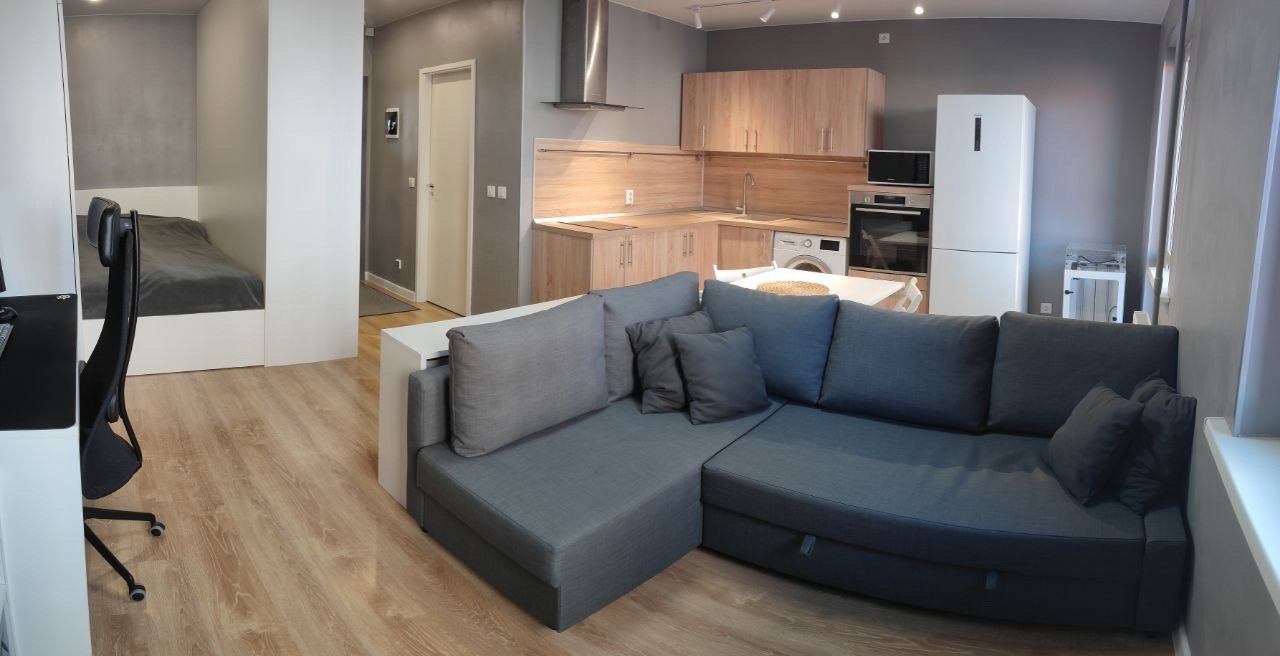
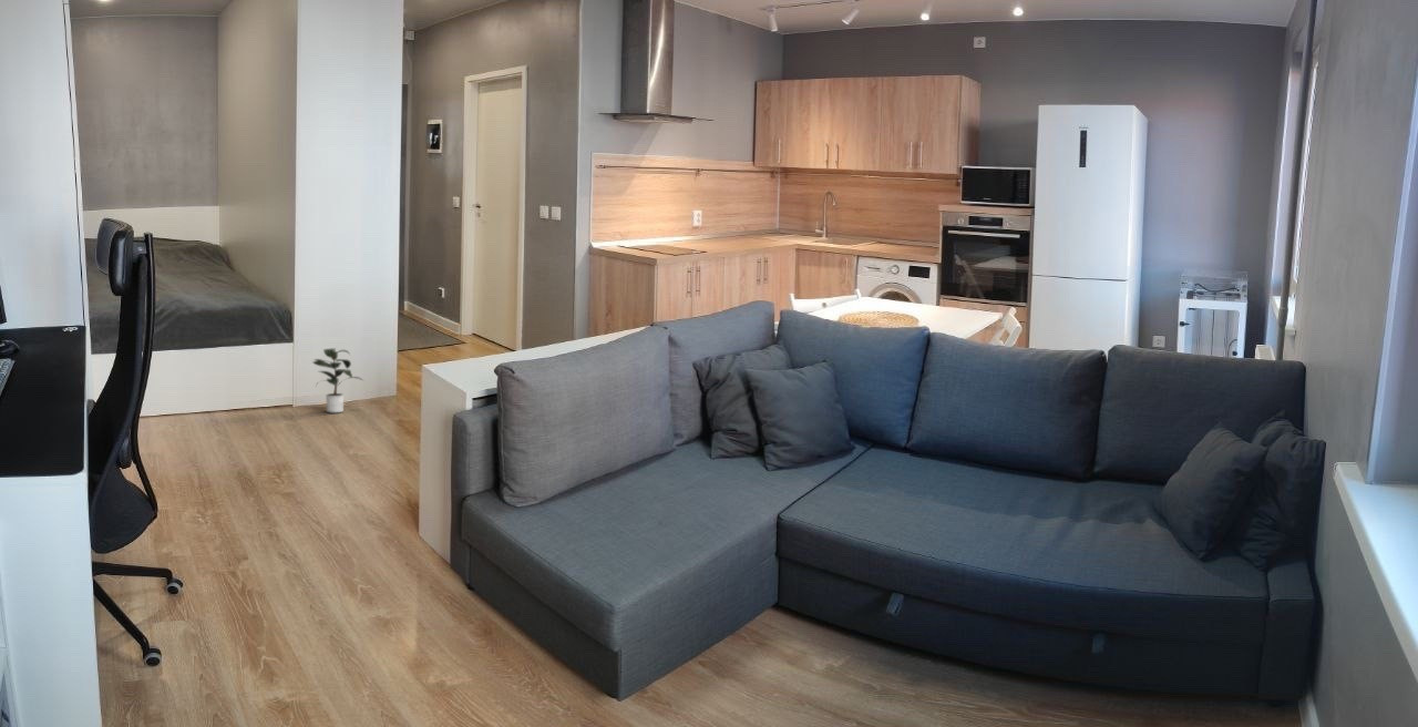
+ potted plant [312,347,364,413]
